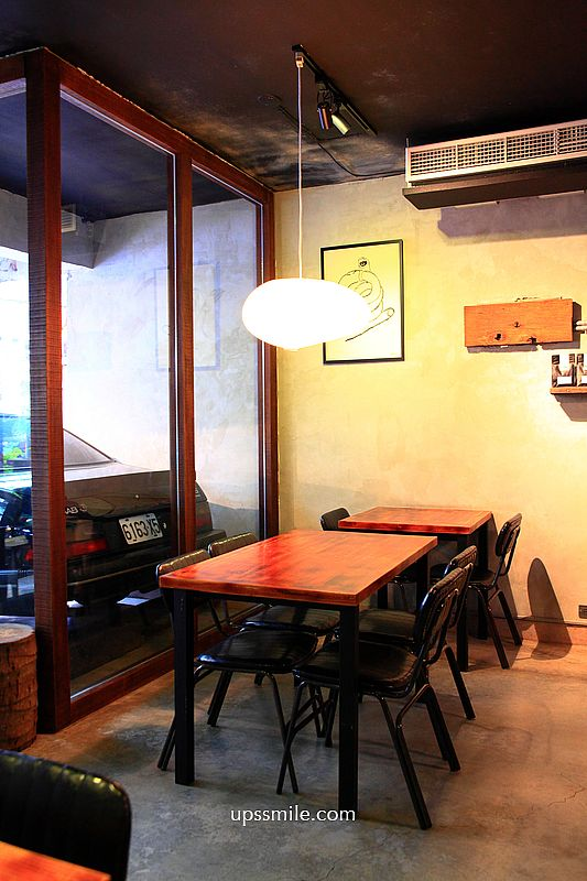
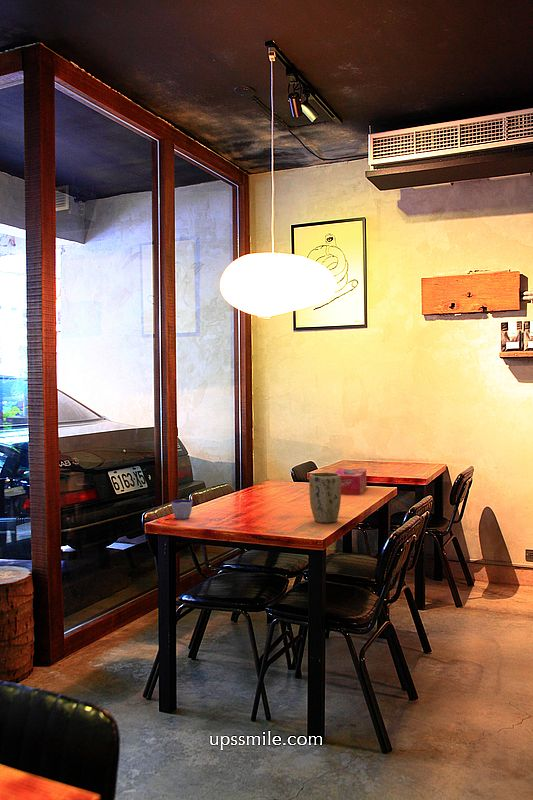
+ tissue box [334,468,367,496]
+ cup [171,499,193,520]
+ plant pot [308,471,342,524]
